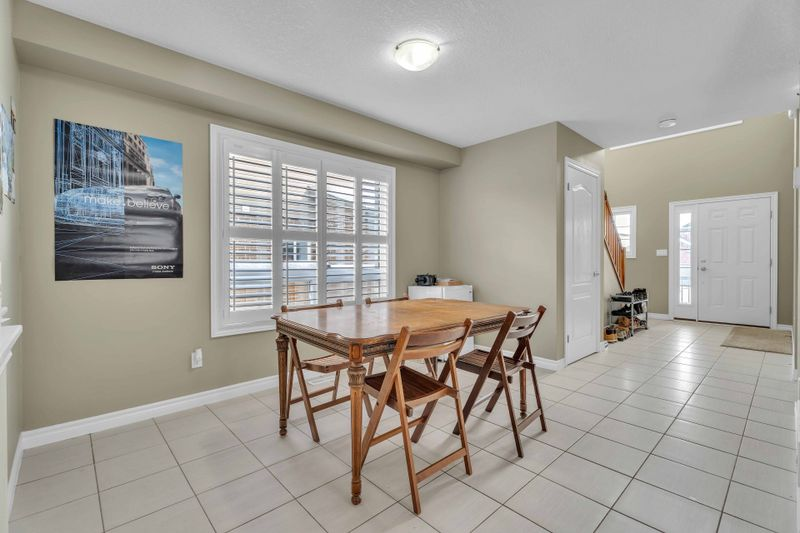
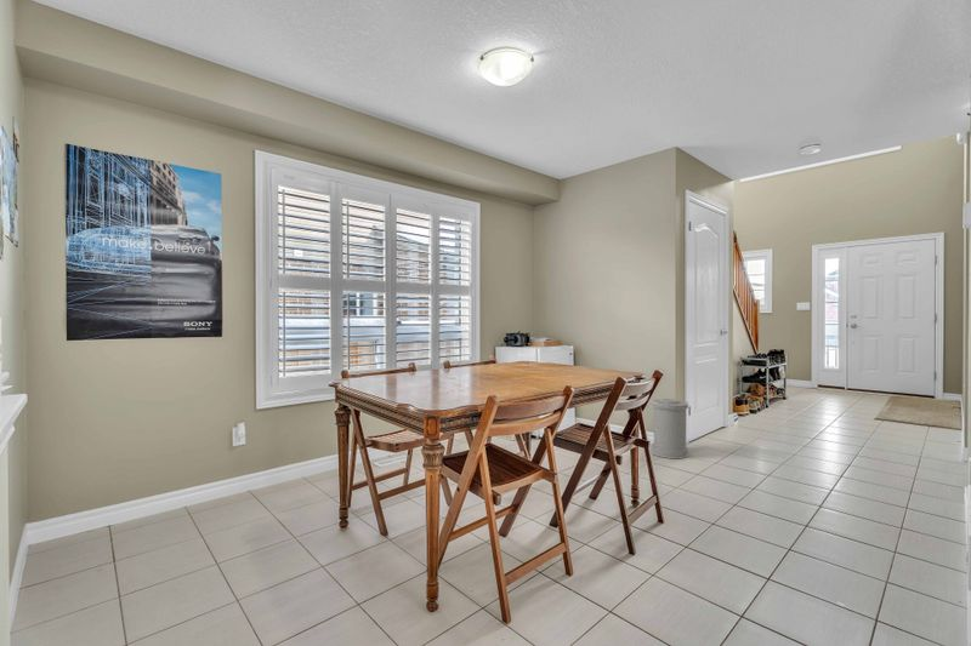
+ trash can [651,398,689,459]
